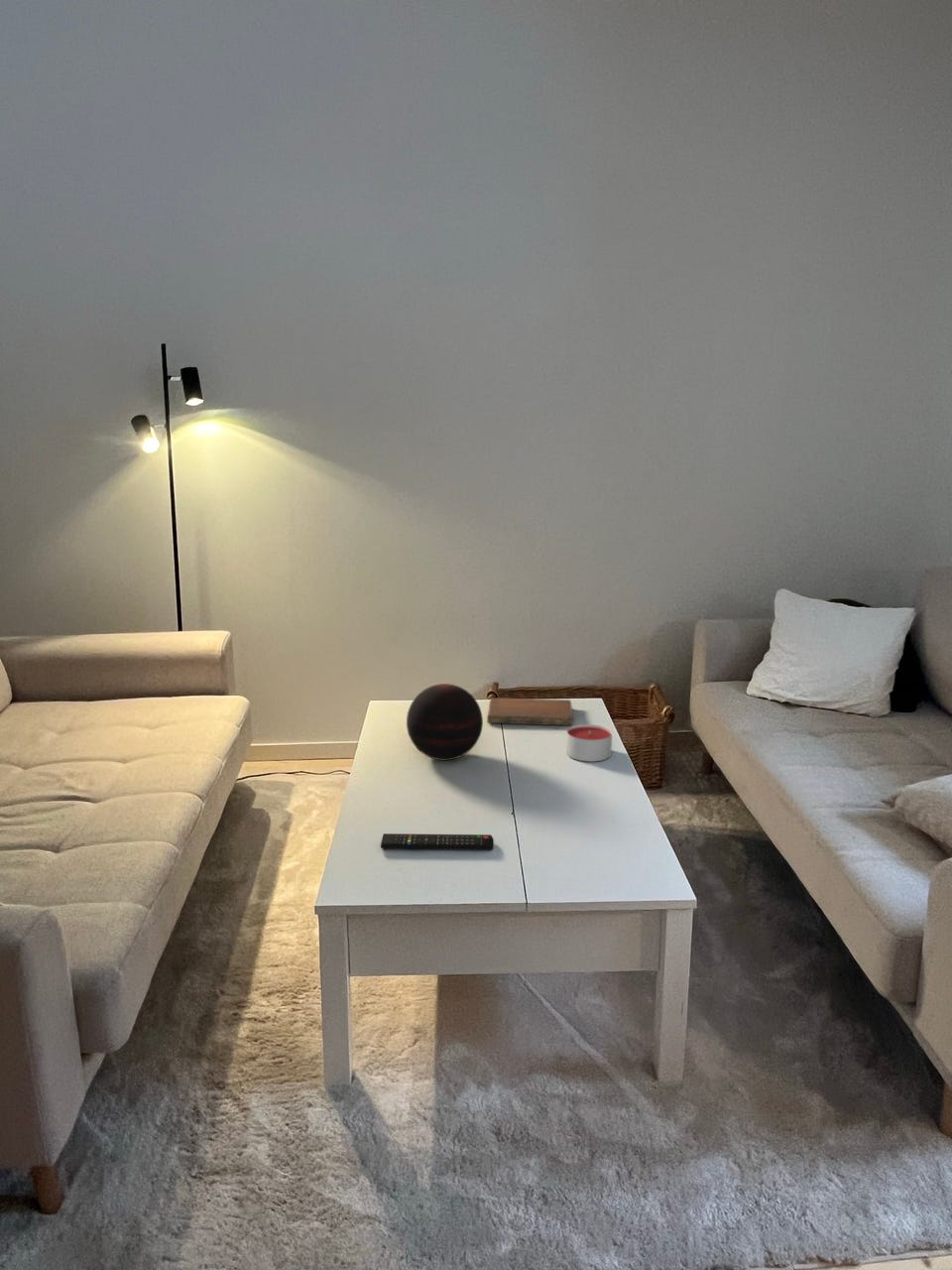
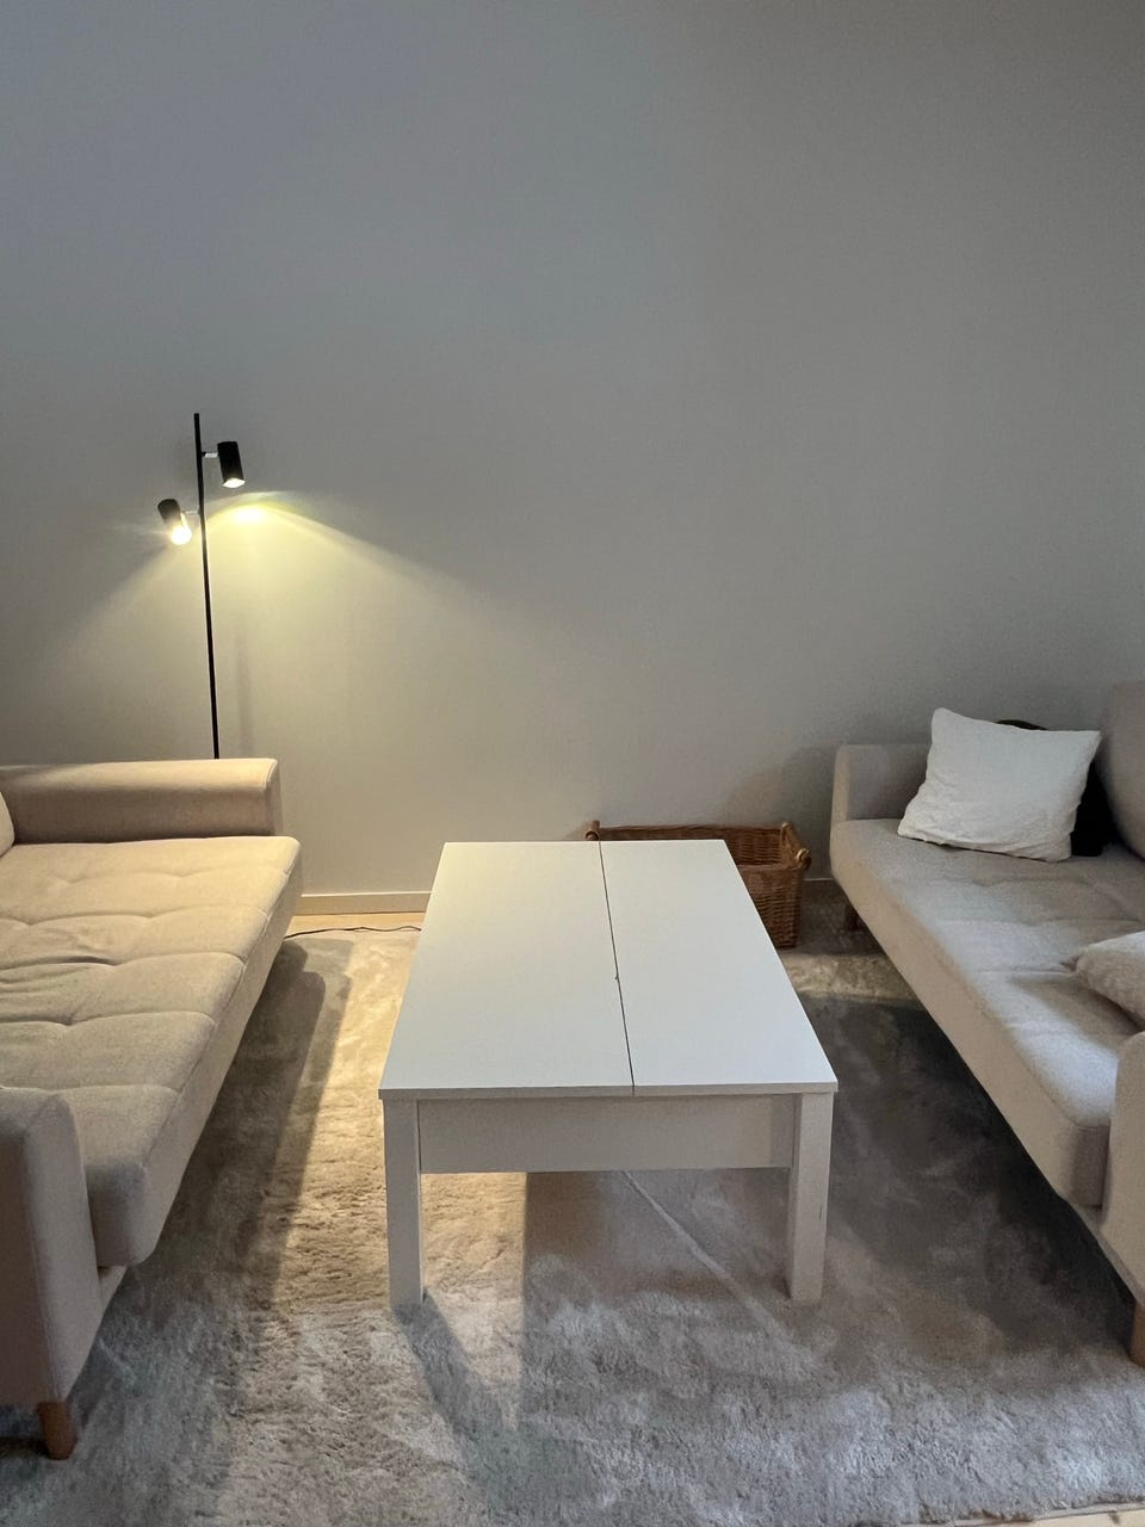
- candle [565,723,613,762]
- notebook [486,698,574,726]
- decorative orb [406,683,484,761]
- remote control [380,832,495,850]
